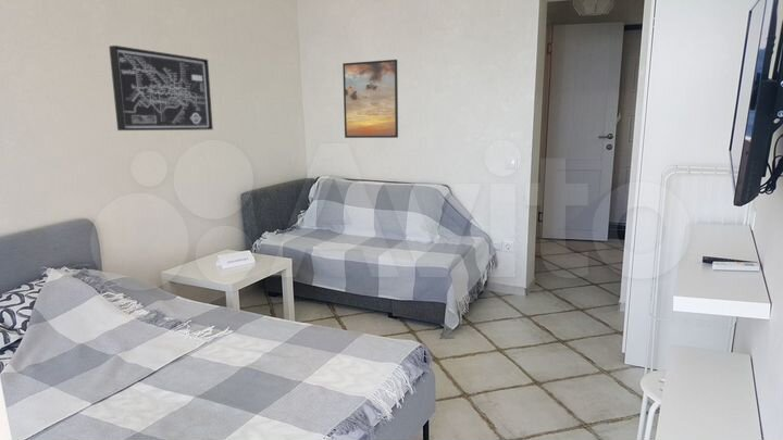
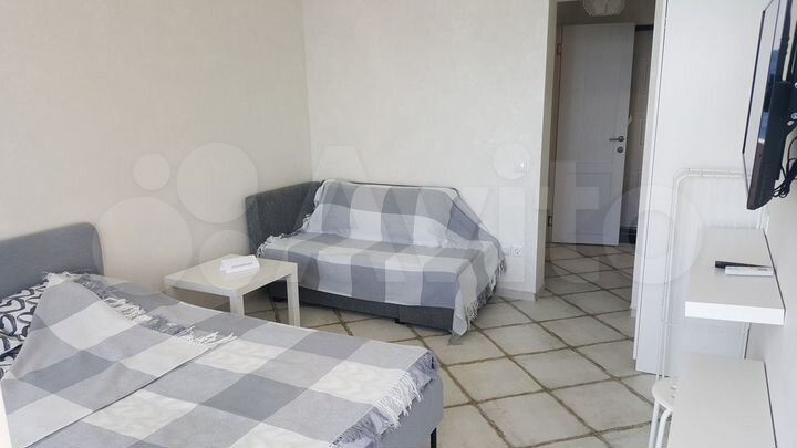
- wall art [108,45,214,131]
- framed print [341,59,399,139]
